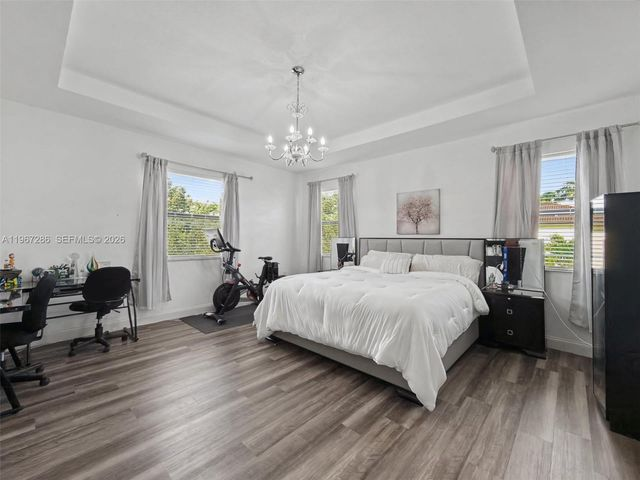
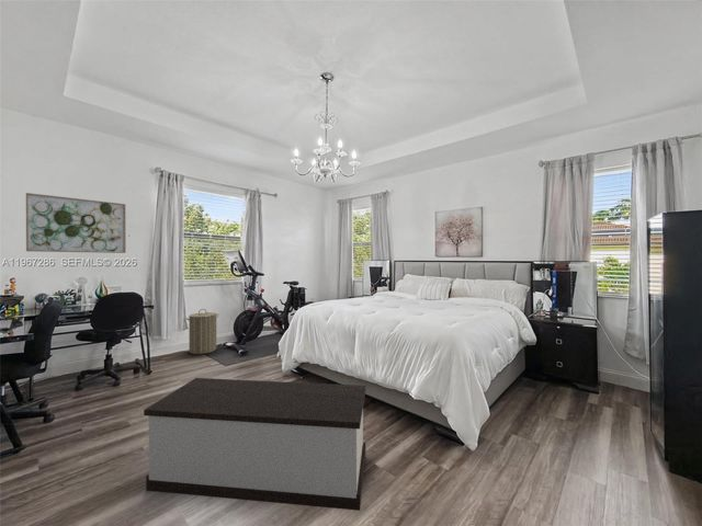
+ laundry hamper [185,308,219,355]
+ wall art [25,192,127,254]
+ bench [143,377,366,512]
